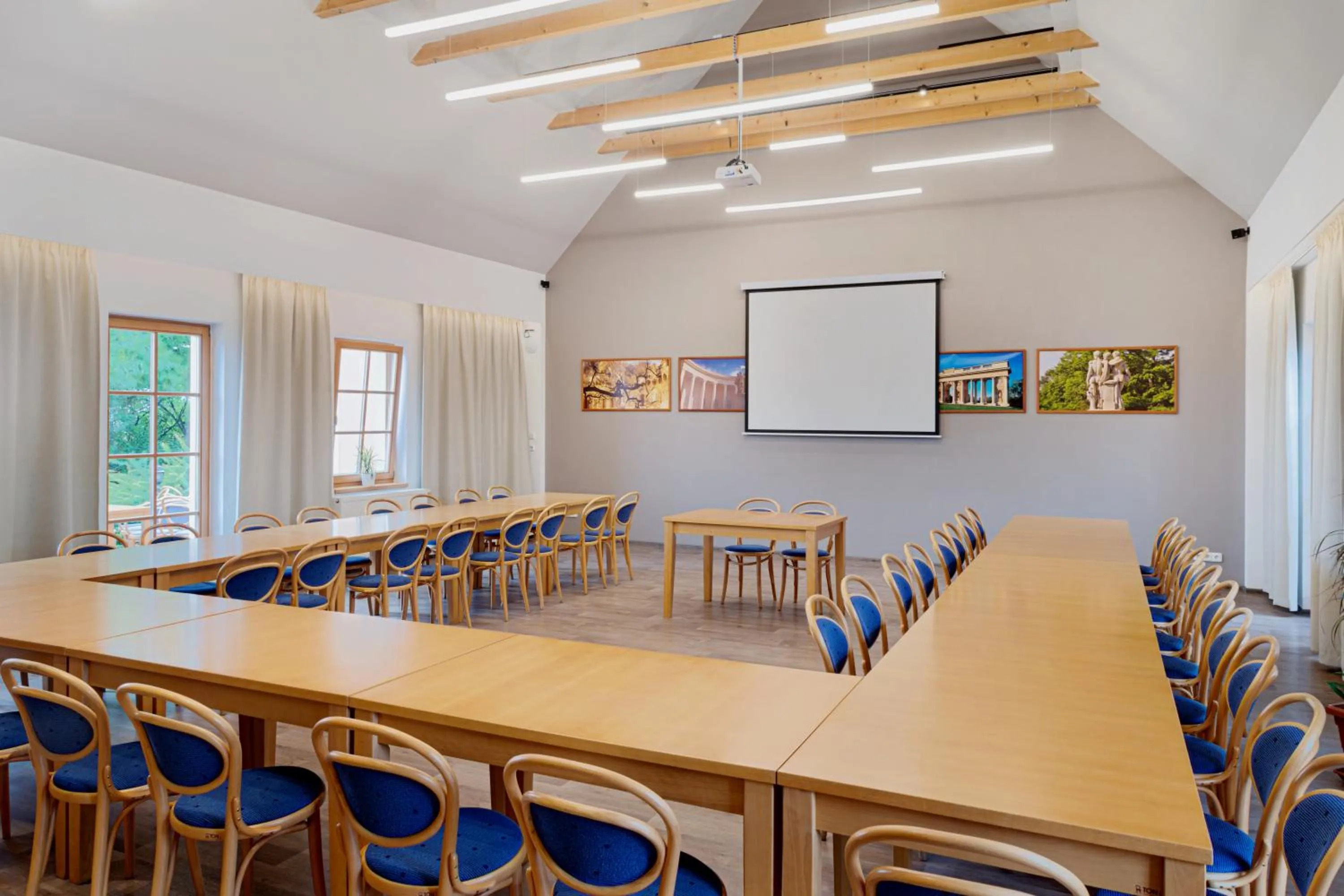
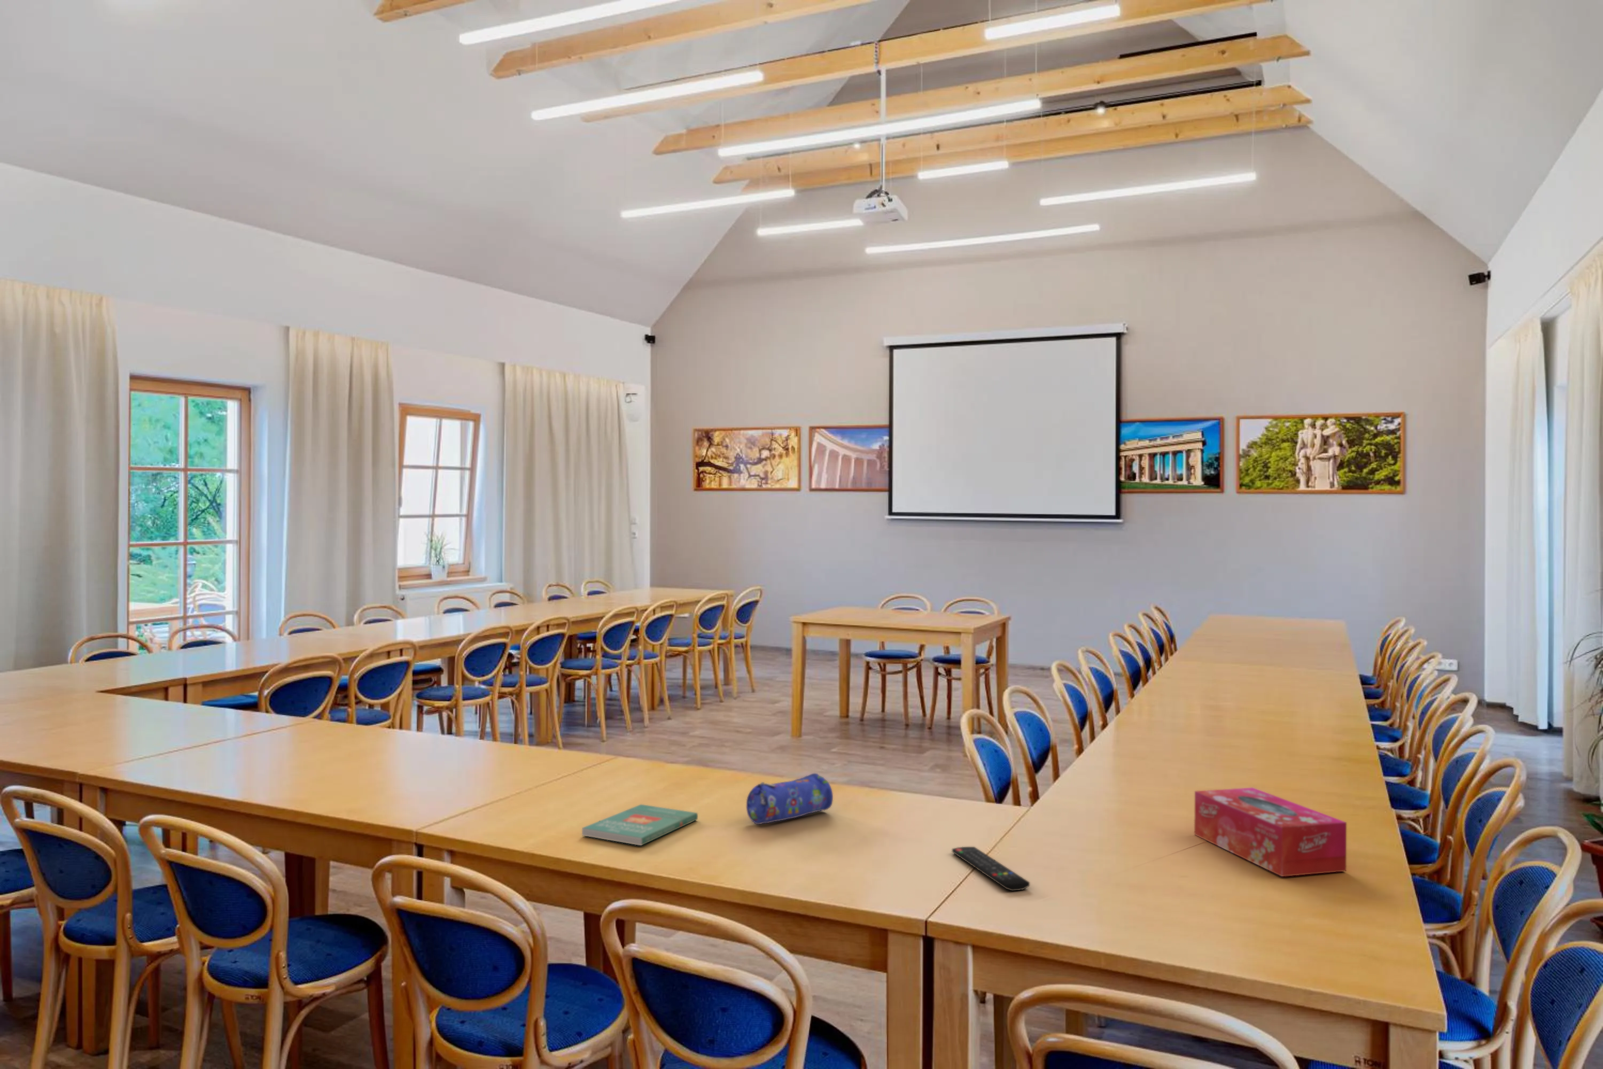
+ book [581,804,699,846]
+ tissue box [1194,786,1347,877]
+ remote control [952,846,1030,891]
+ pencil case [745,773,834,824]
